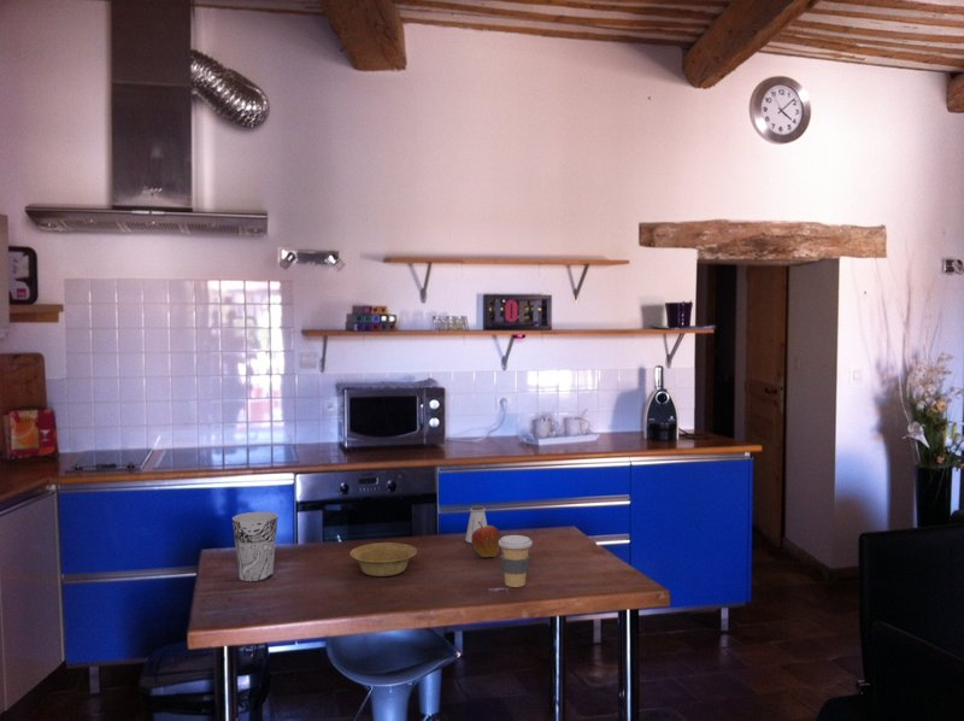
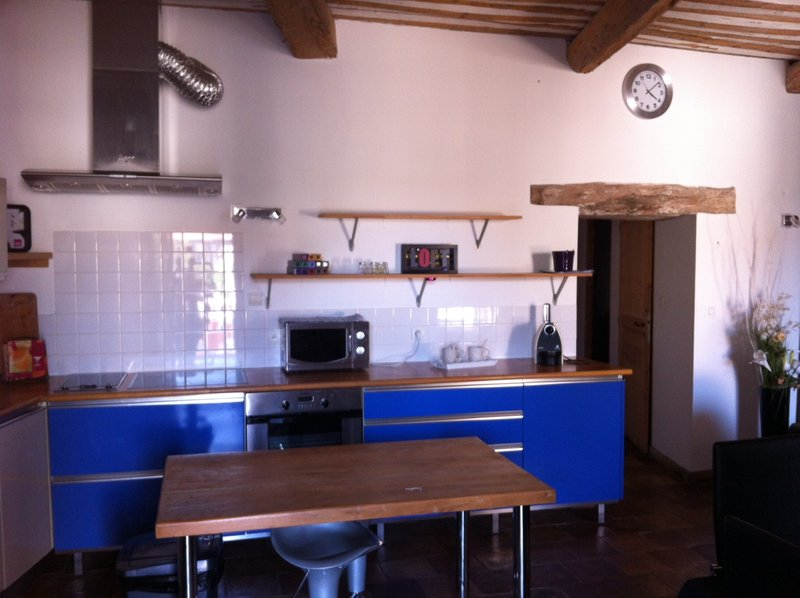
- bowl [349,541,418,578]
- saltshaker [464,504,488,544]
- coffee cup [499,534,534,588]
- apple [471,521,502,558]
- cup [231,511,280,582]
